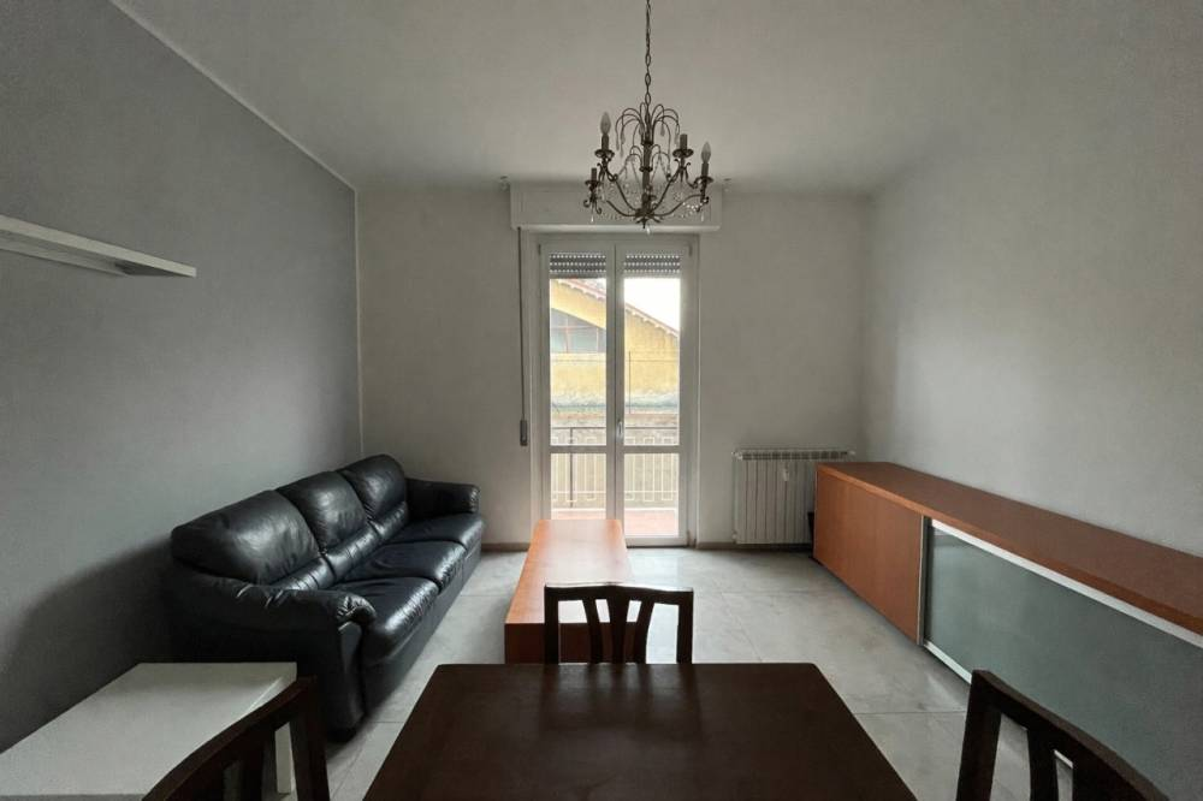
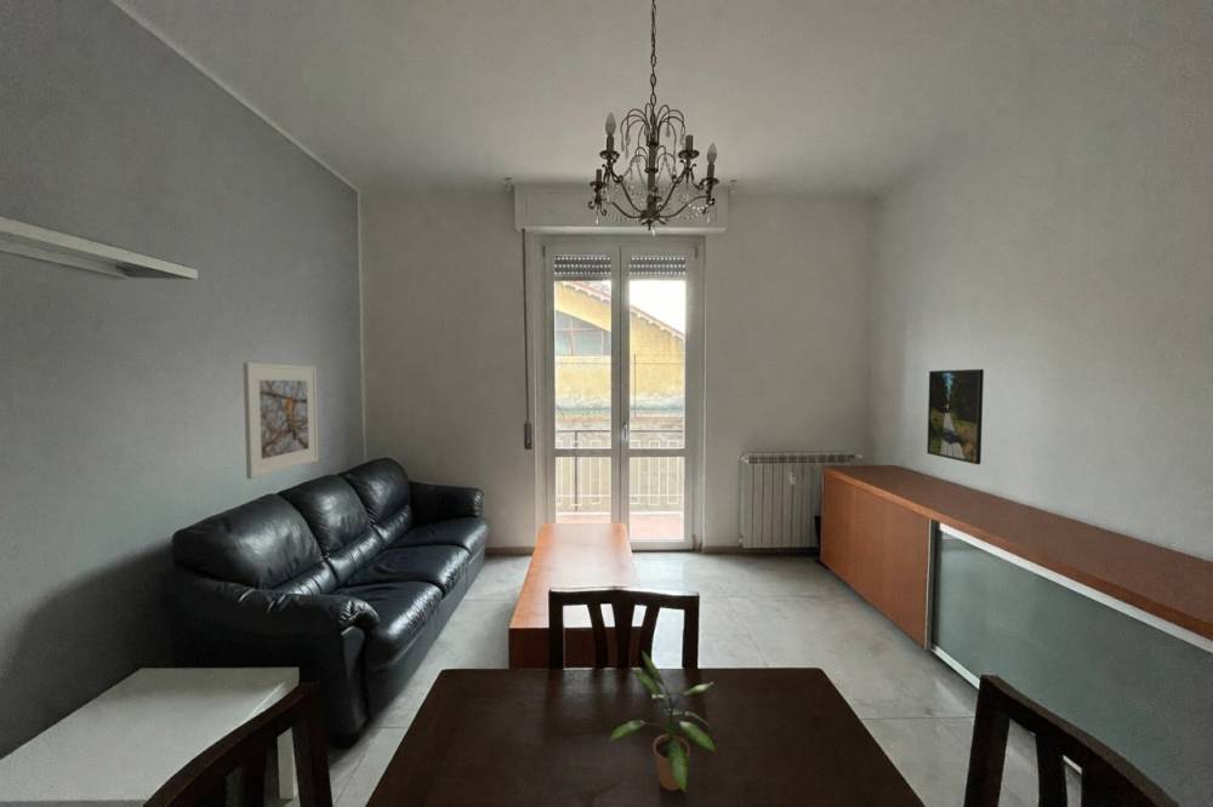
+ potted plant [608,649,717,794]
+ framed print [926,368,985,465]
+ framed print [243,361,319,480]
